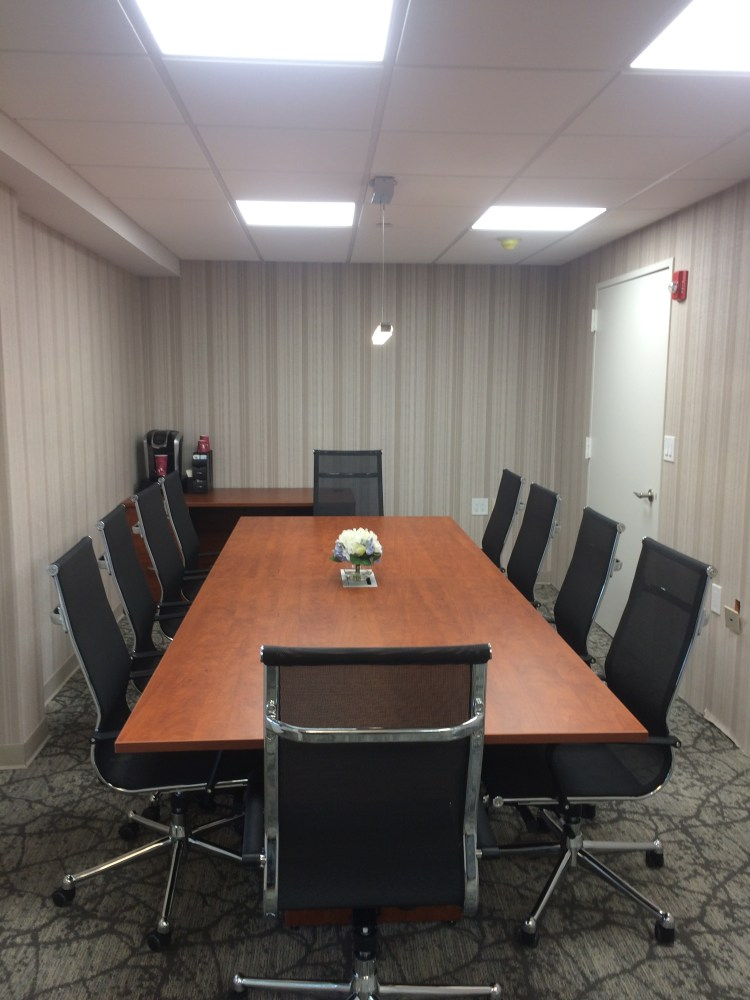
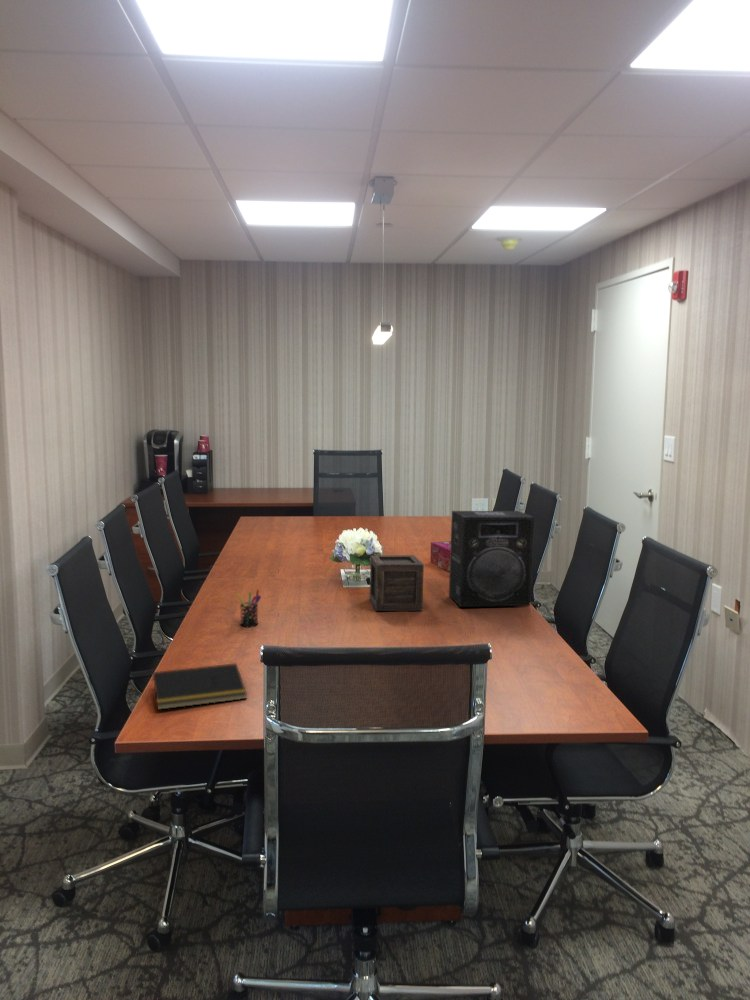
+ speaker [369,510,535,612]
+ pen holder [236,589,262,628]
+ notepad [150,662,248,711]
+ tissue box [430,540,451,573]
